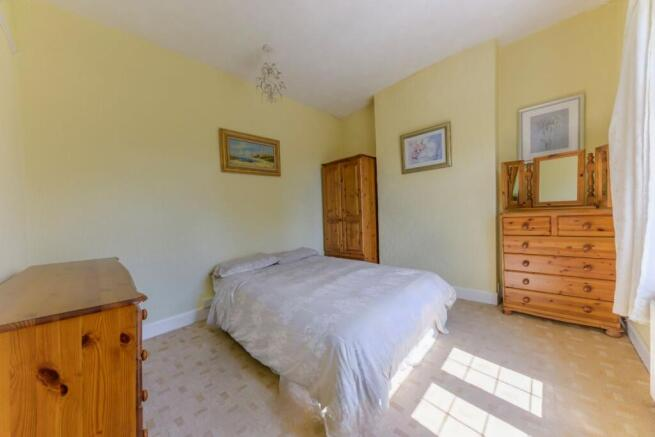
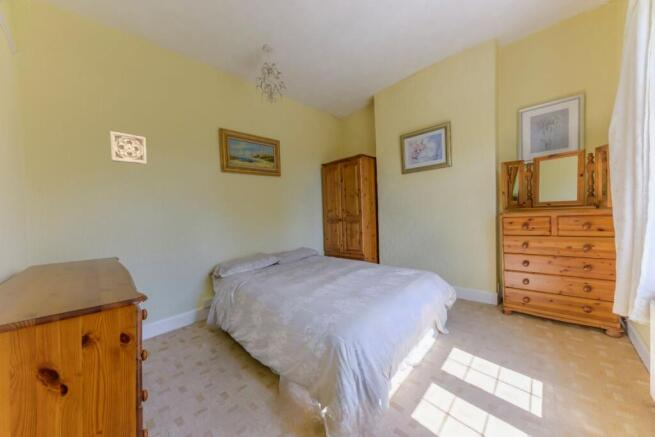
+ wall ornament [109,130,147,165]
